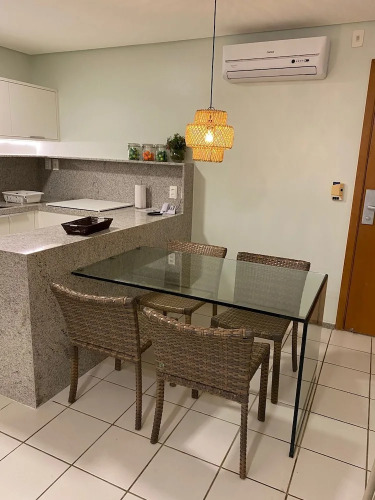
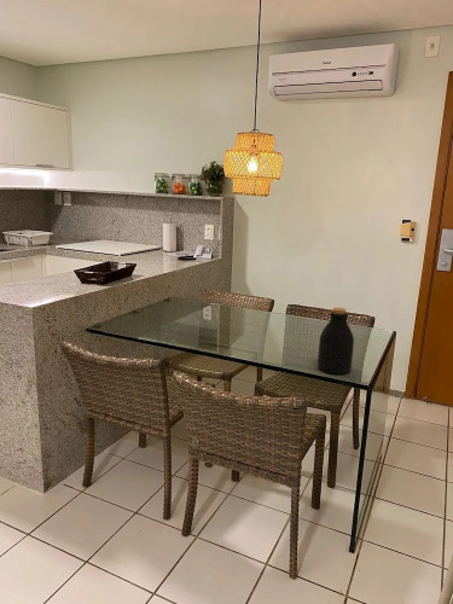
+ bottle [316,307,355,376]
